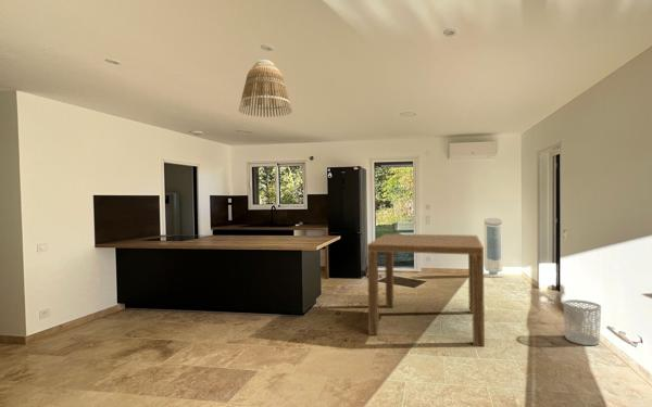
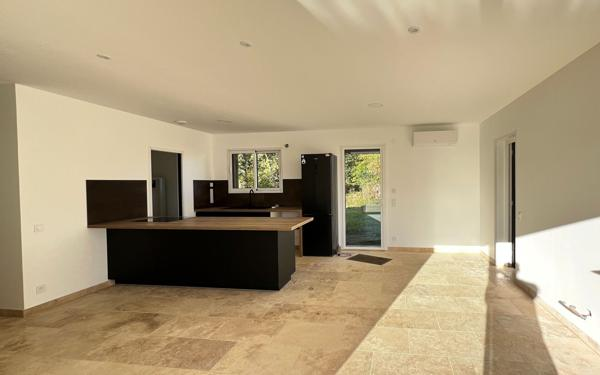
- air purifier [484,217,507,278]
- dining table [366,233,486,347]
- waste bin [562,298,602,346]
- lamp shade [238,59,293,118]
